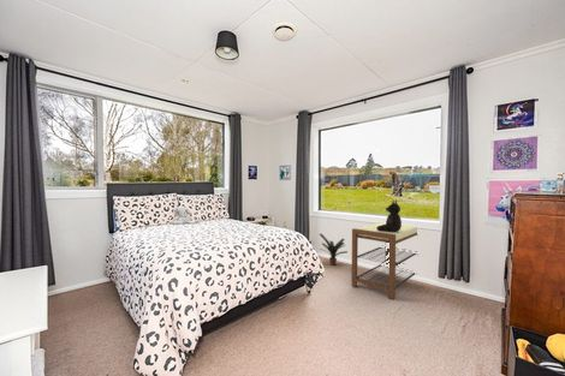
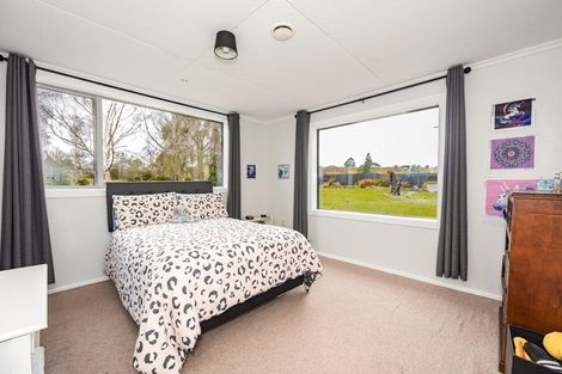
- storage bench [350,222,418,300]
- potted plant [319,233,349,267]
- teddy bear [376,199,403,232]
